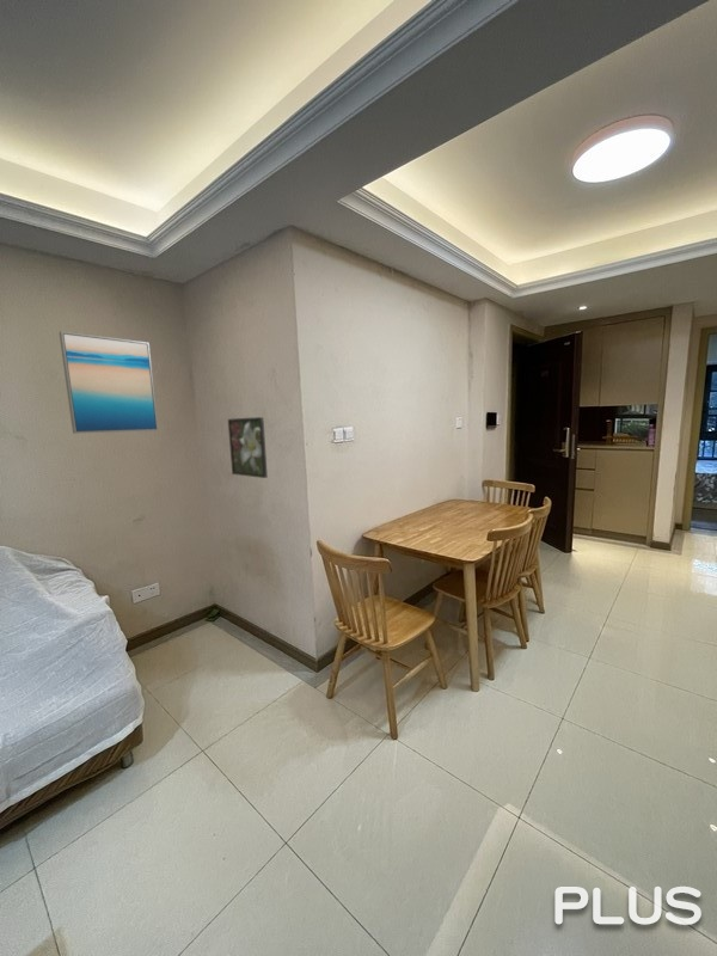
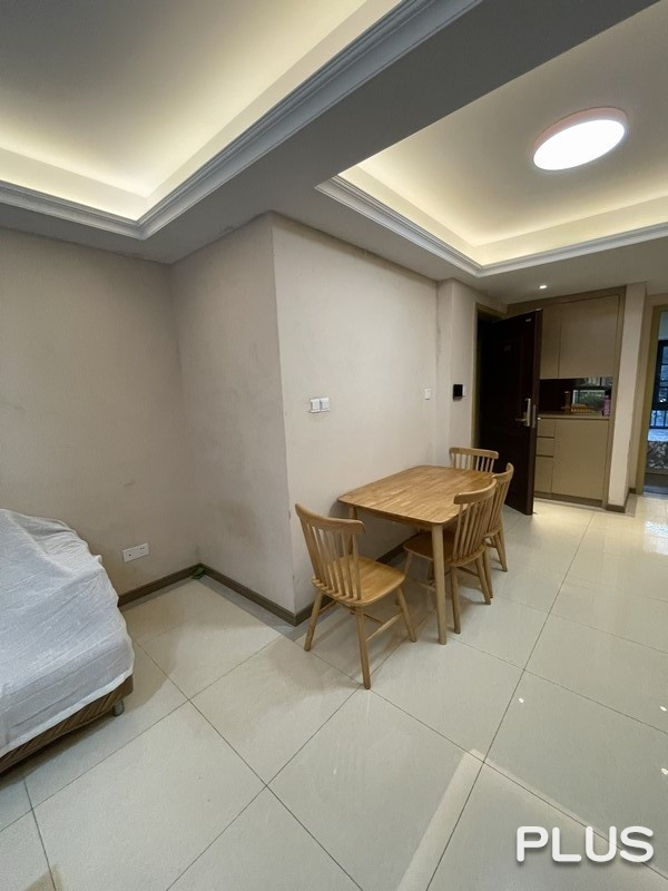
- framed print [227,416,269,479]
- wall art [59,330,159,435]
